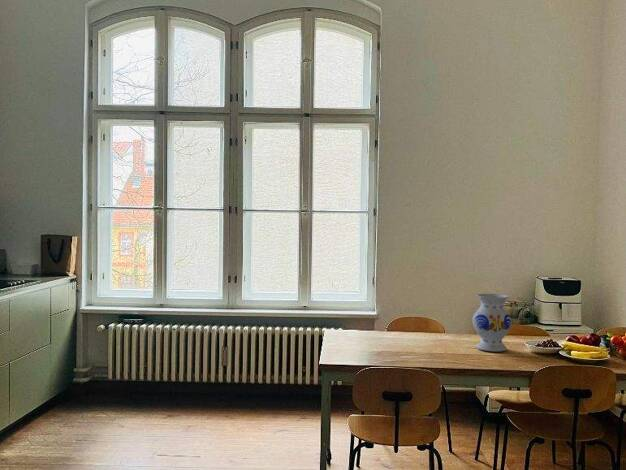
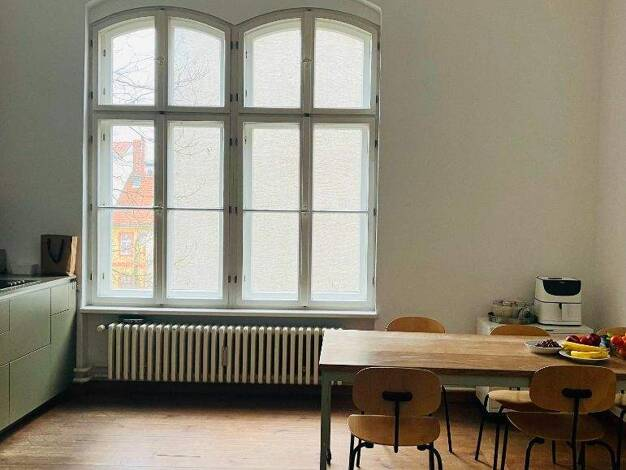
- vase [471,293,513,353]
